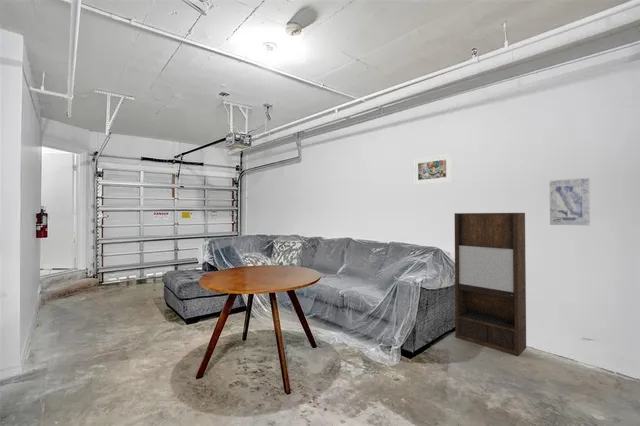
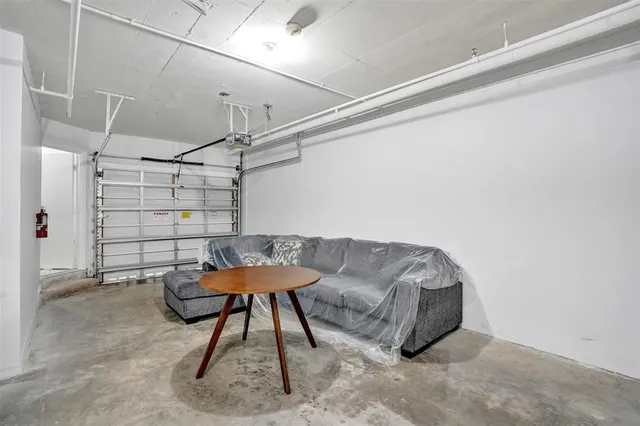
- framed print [413,153,453,186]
- shelving unit [454,212,527,357]
- wall art [549,177,591,226]
